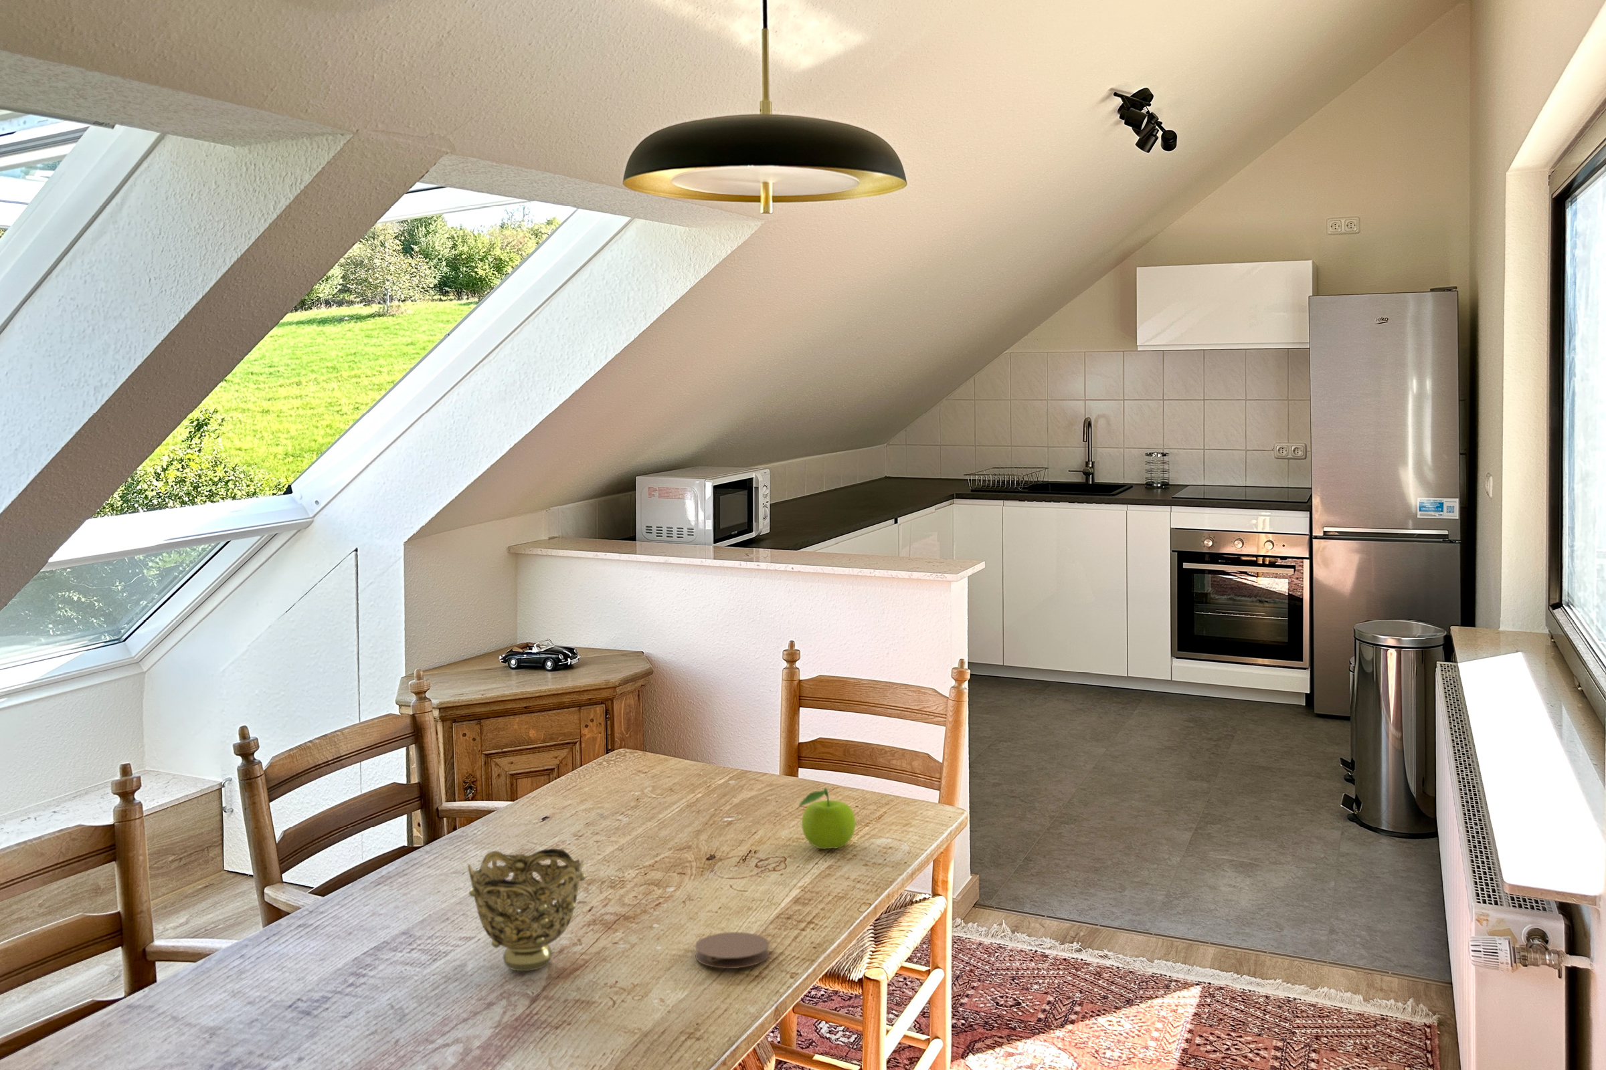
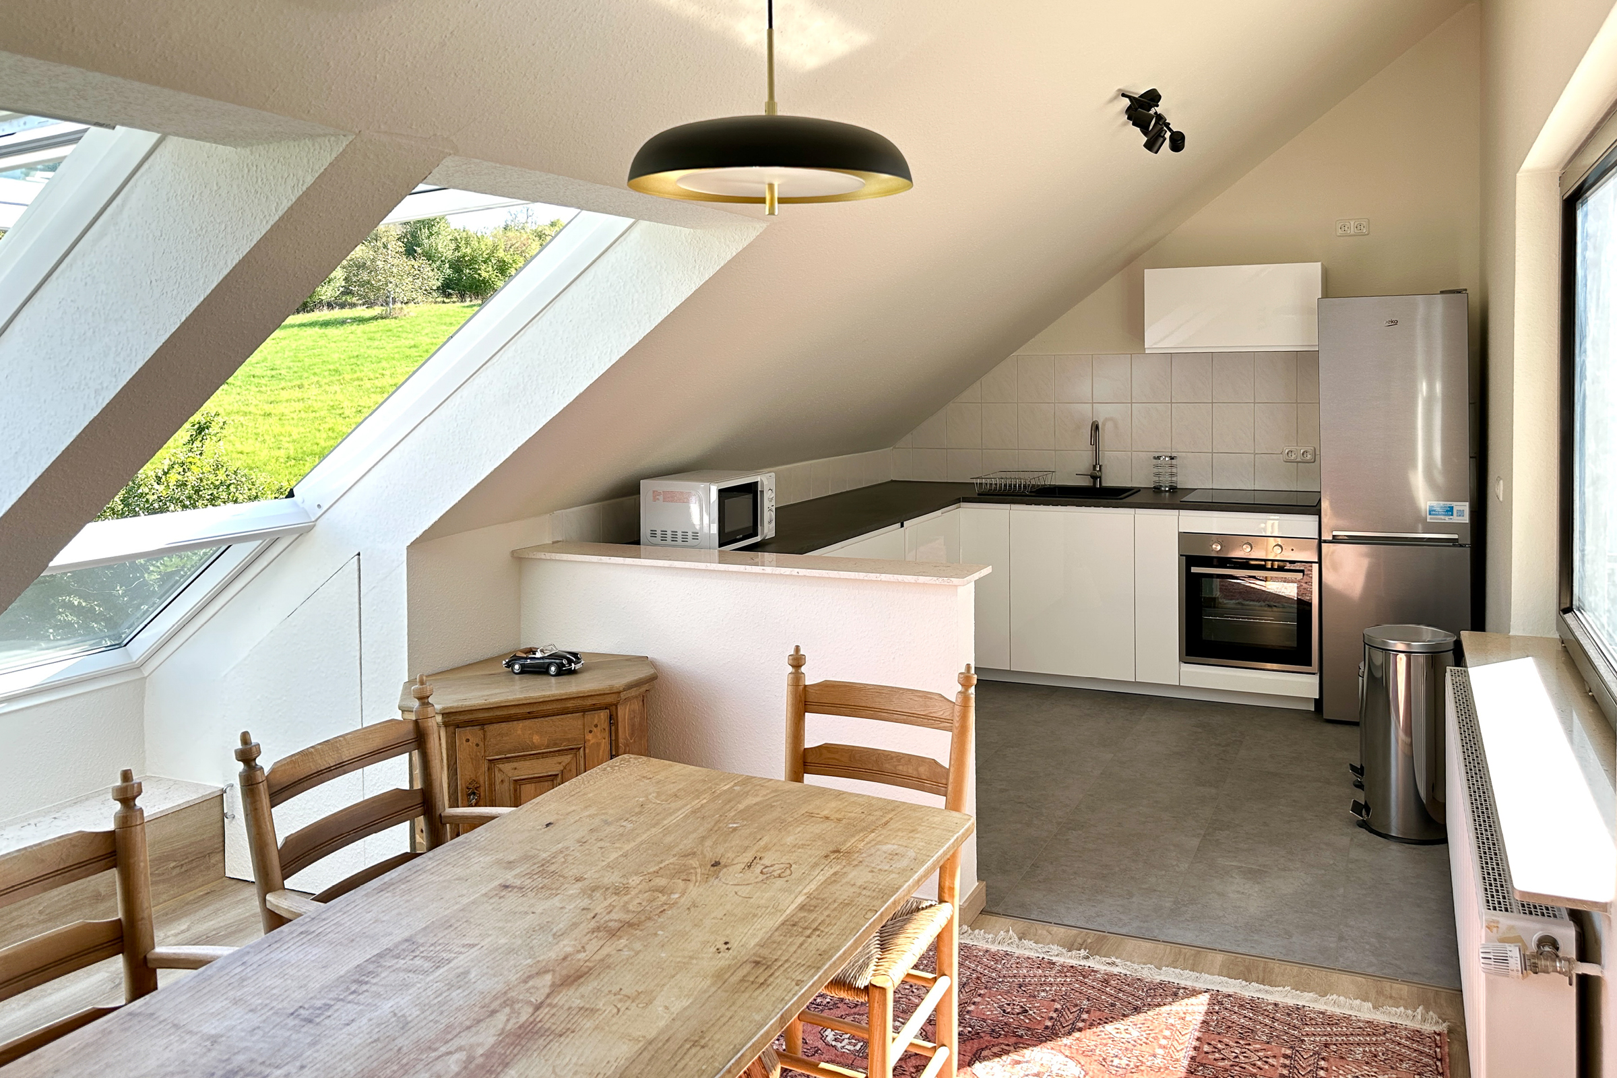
- decorative bowl [467,848,587,972]
- coaster [694,931,771,968]
- fruit [797,788,856,850]
